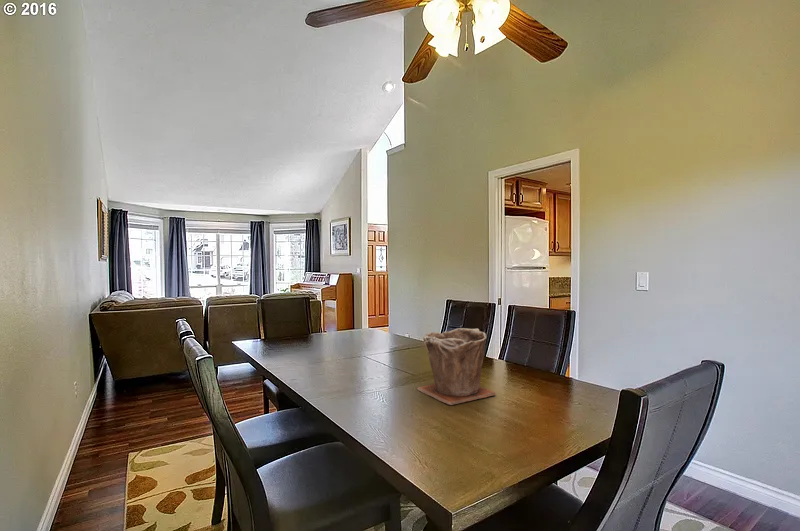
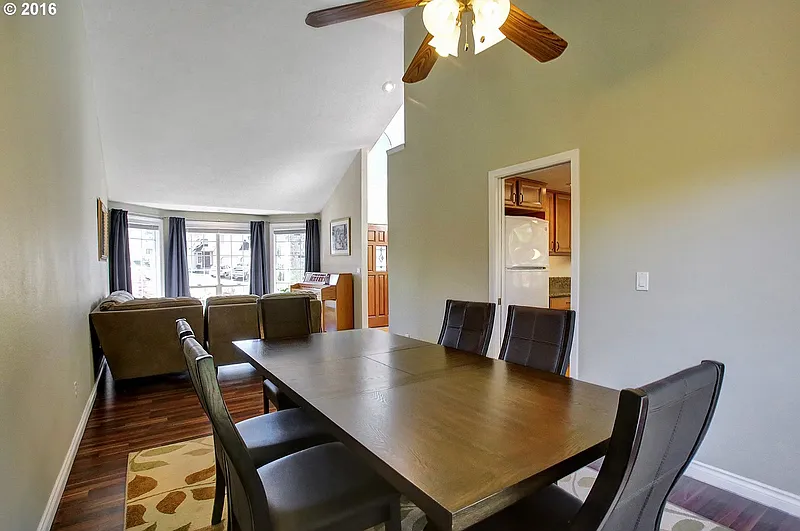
- plant pot [416,327,497,406]
